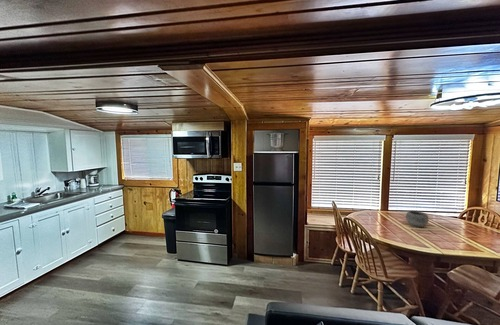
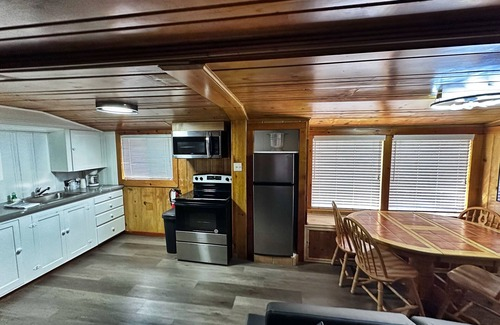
- bowl [405,210,430,228]
